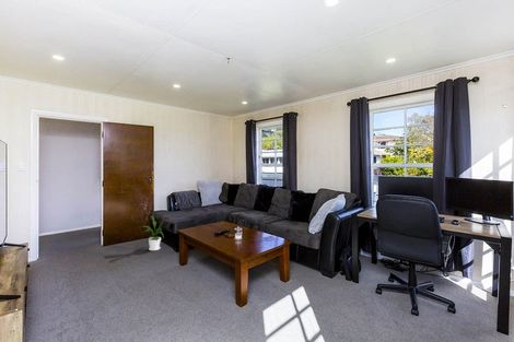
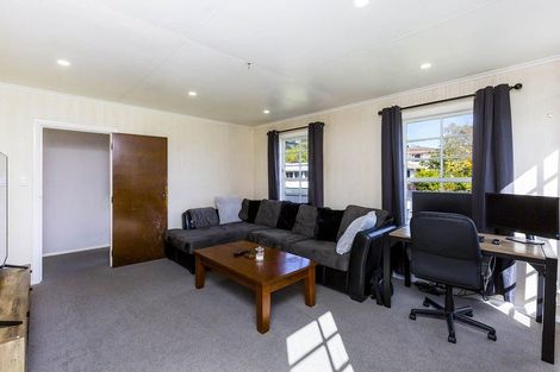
- house plant [139,215,166,251]
